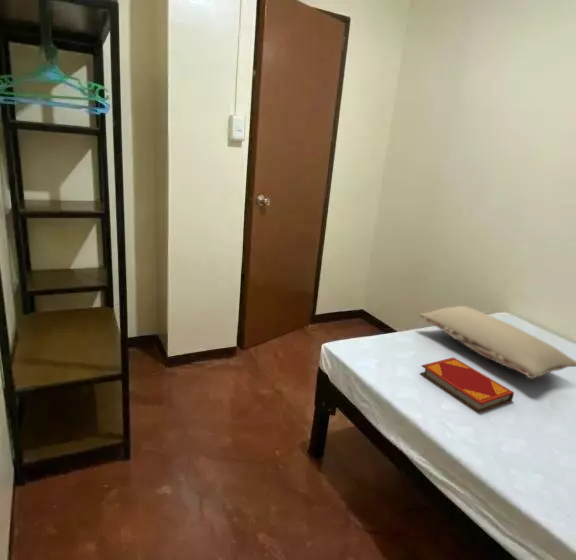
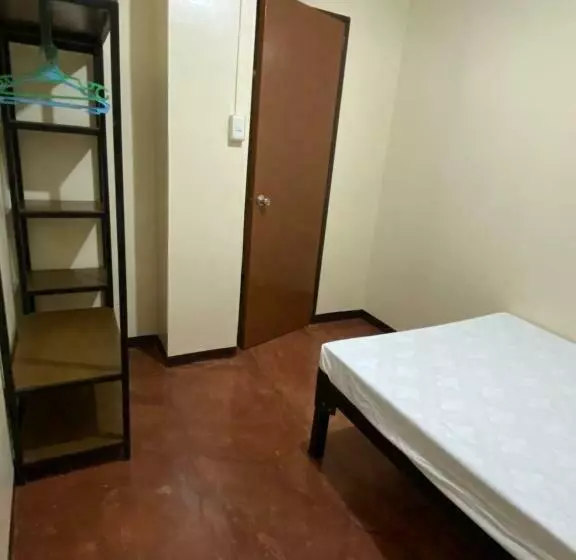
- pillow [418,305,576,379]
- hardback book [419,356,515,414]
